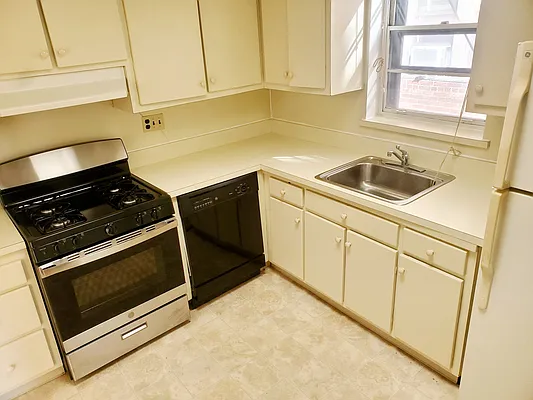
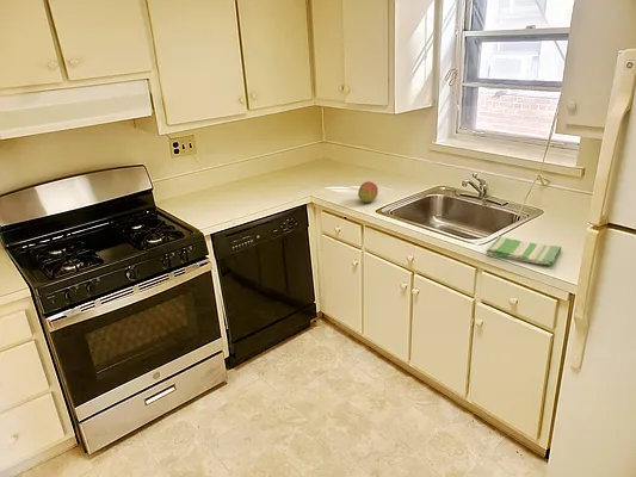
+ dish towel [486,235,562,267]
+ fruit [357,180,379,204]
